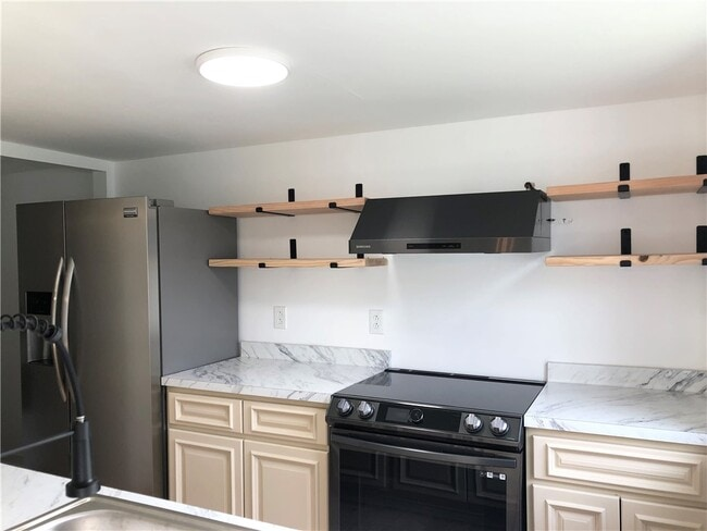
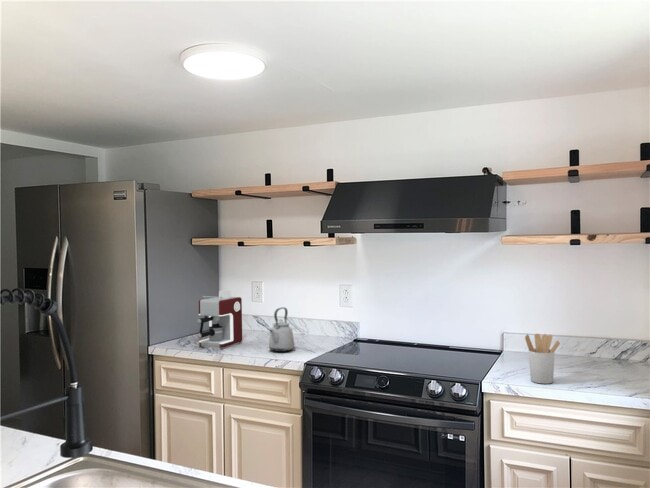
+ kettle [268,306,295,353]
+ coffee maker [196,289,243,349]
+ utensil holder [524,333,561,385]
